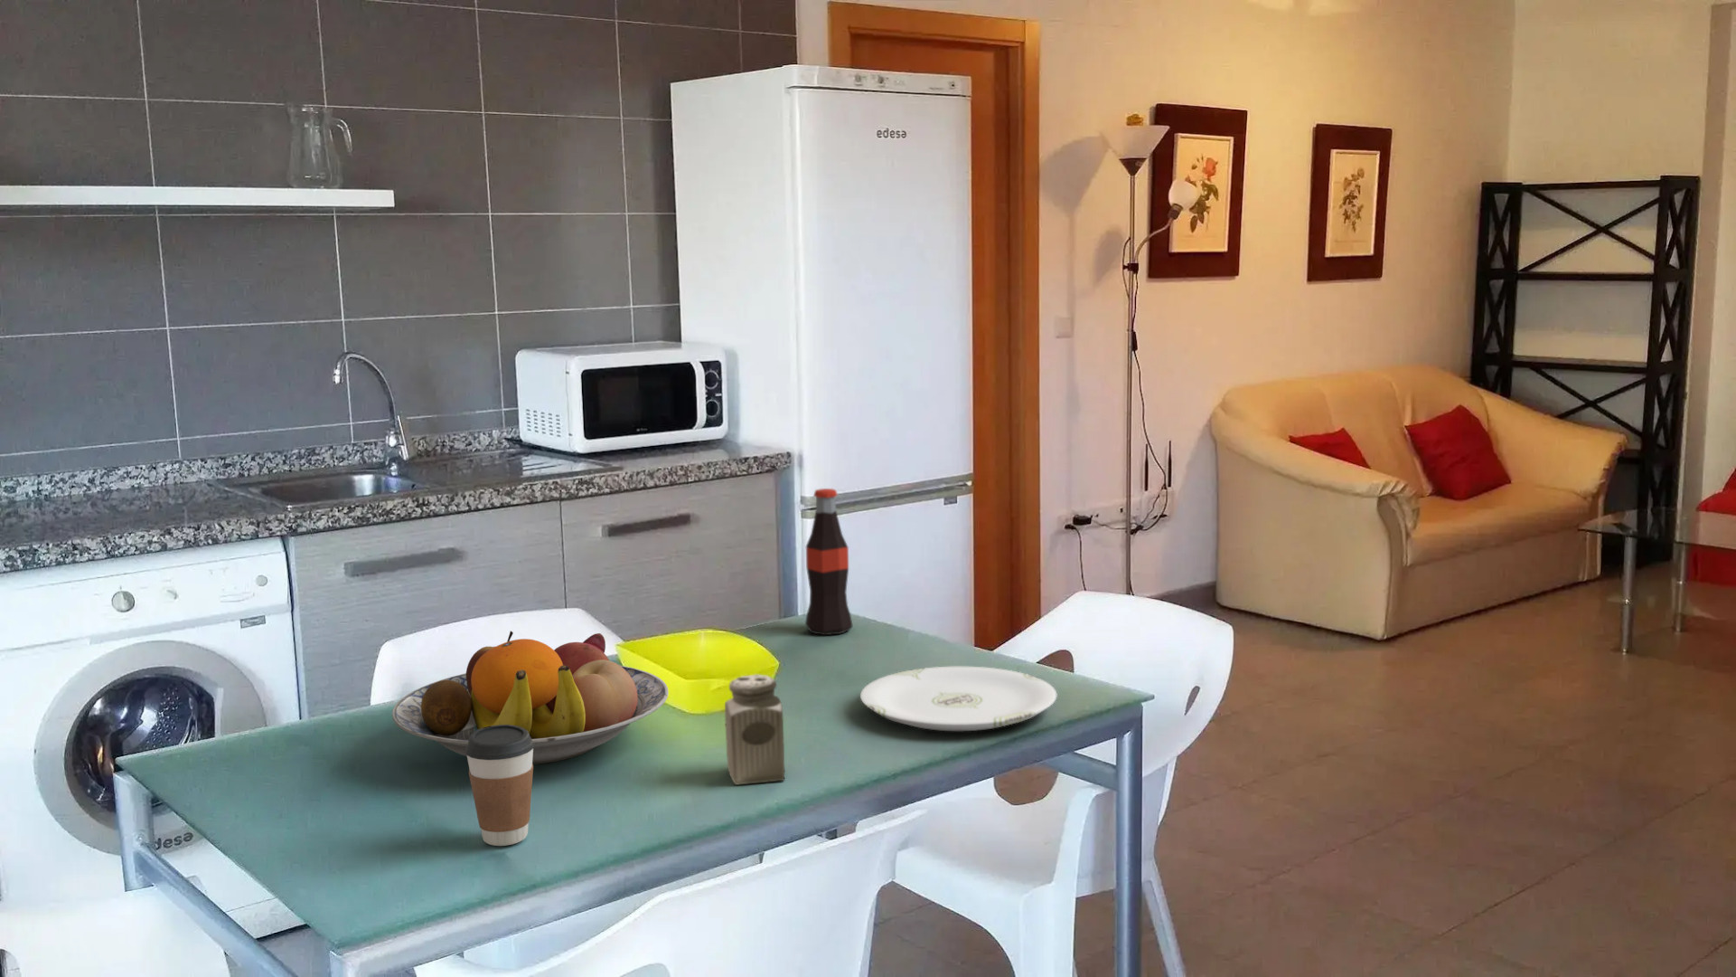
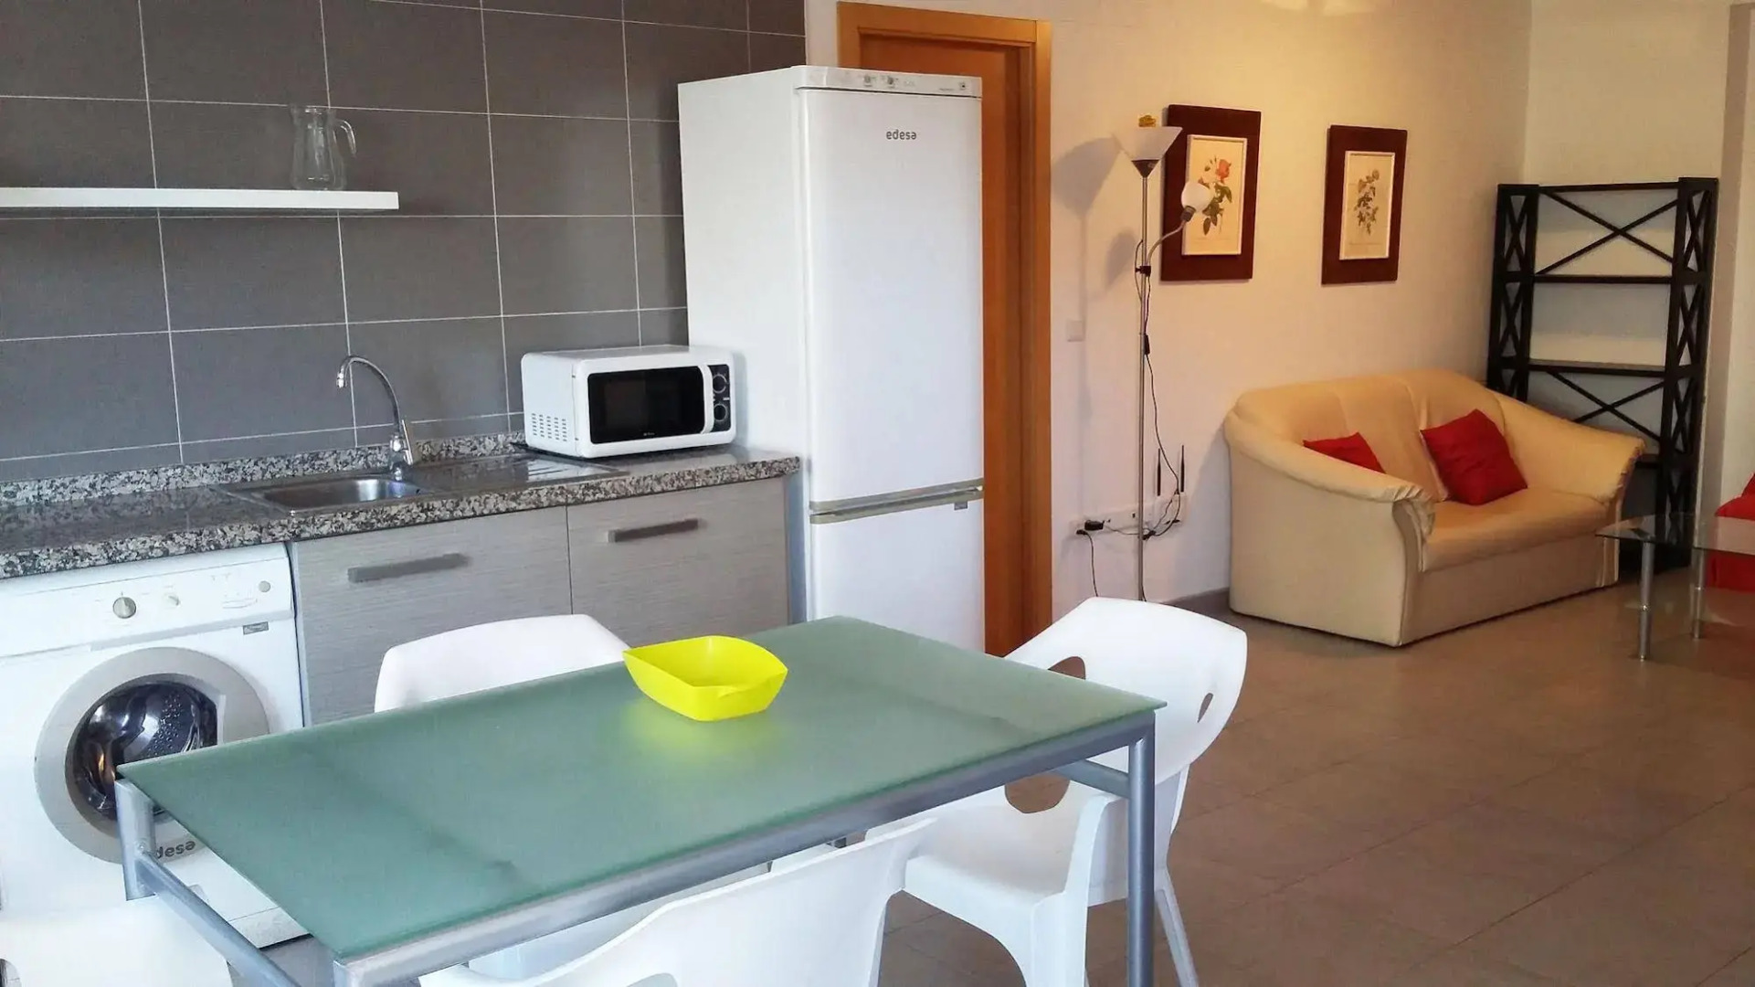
- plate [860,666,1058,731]
- salt shaker [724,674,786,785]
- bottle [805,488,854,636]
- fruit bowl [391,631,670,766]
- coffee cup [465,724,534,847]
